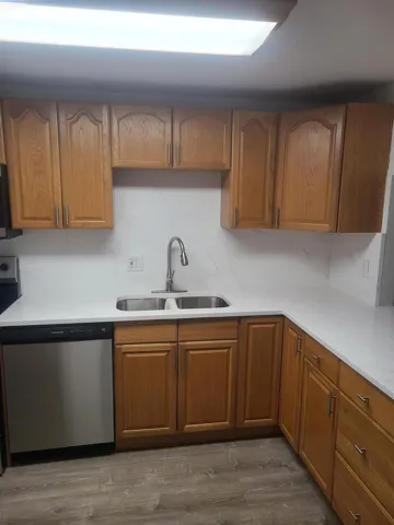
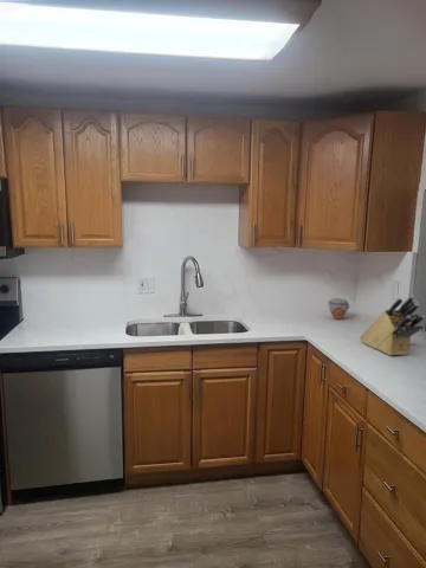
+ knife block [359,293,426,356]
+ jar [327,297,350,321]
